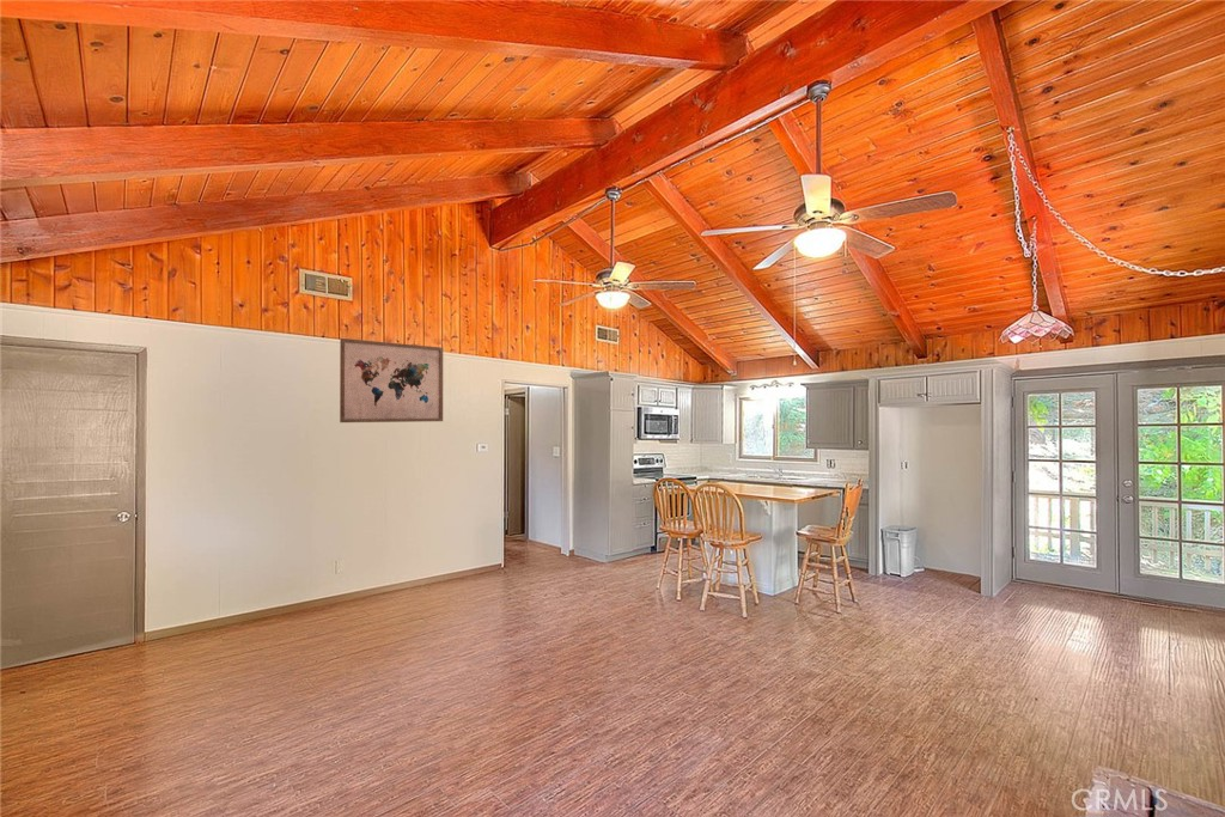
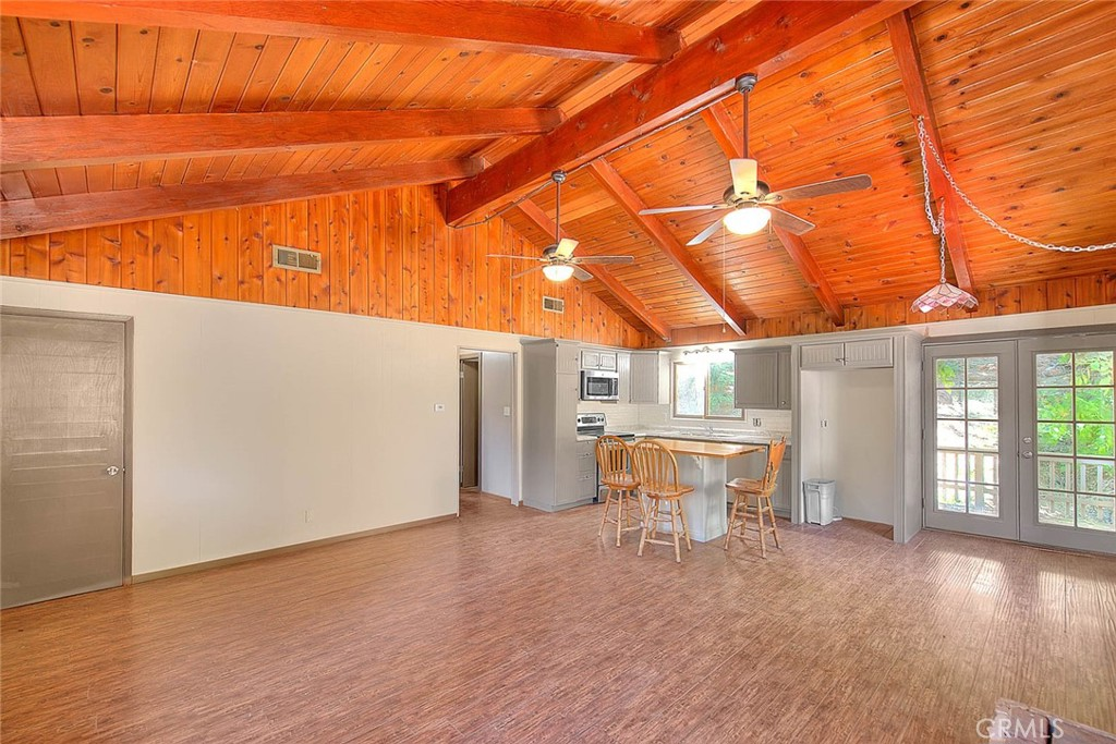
- wall art [339,337,444,423]
